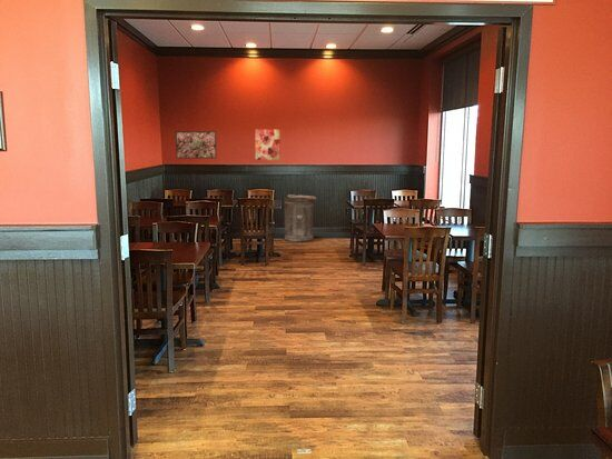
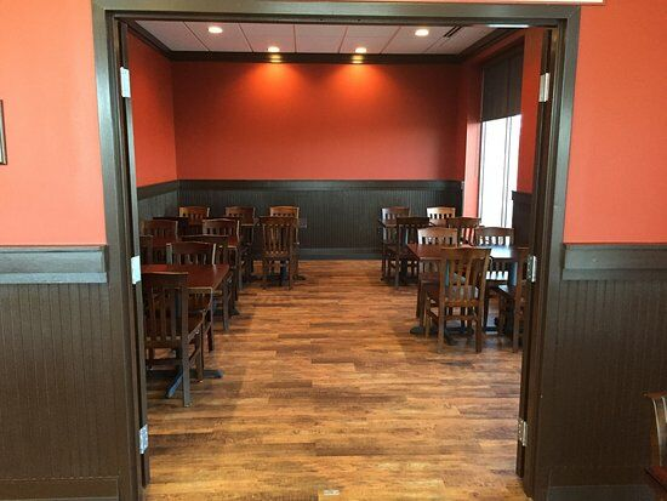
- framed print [175,130,217,160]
- trash can lid [283,193,317,242]
- wall art [254,128,280,161]
